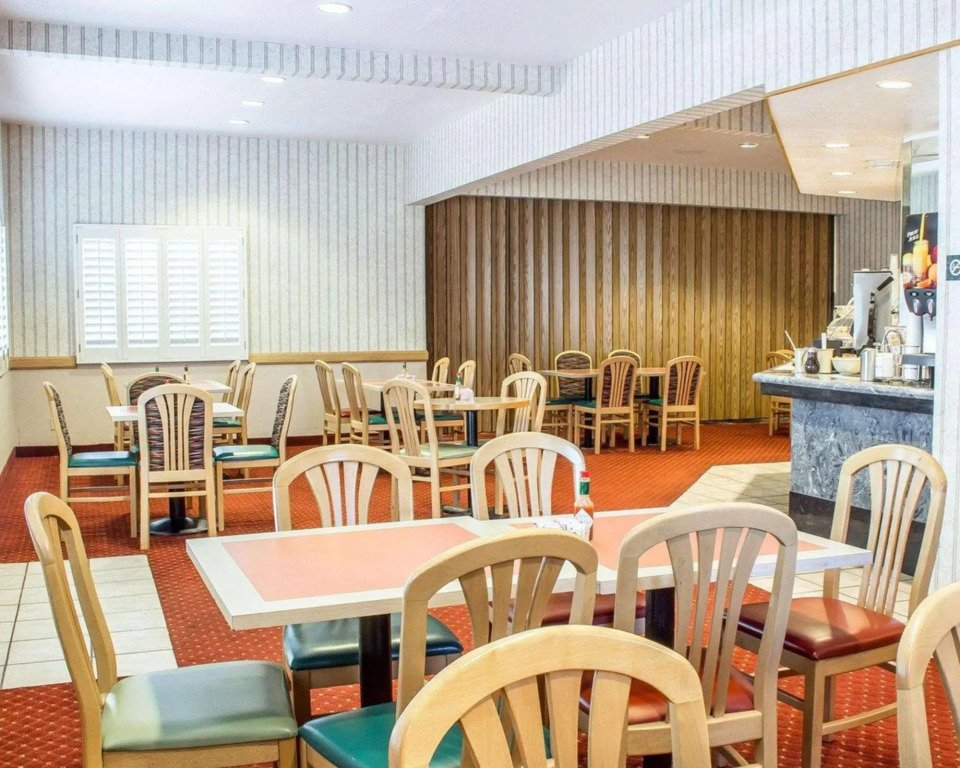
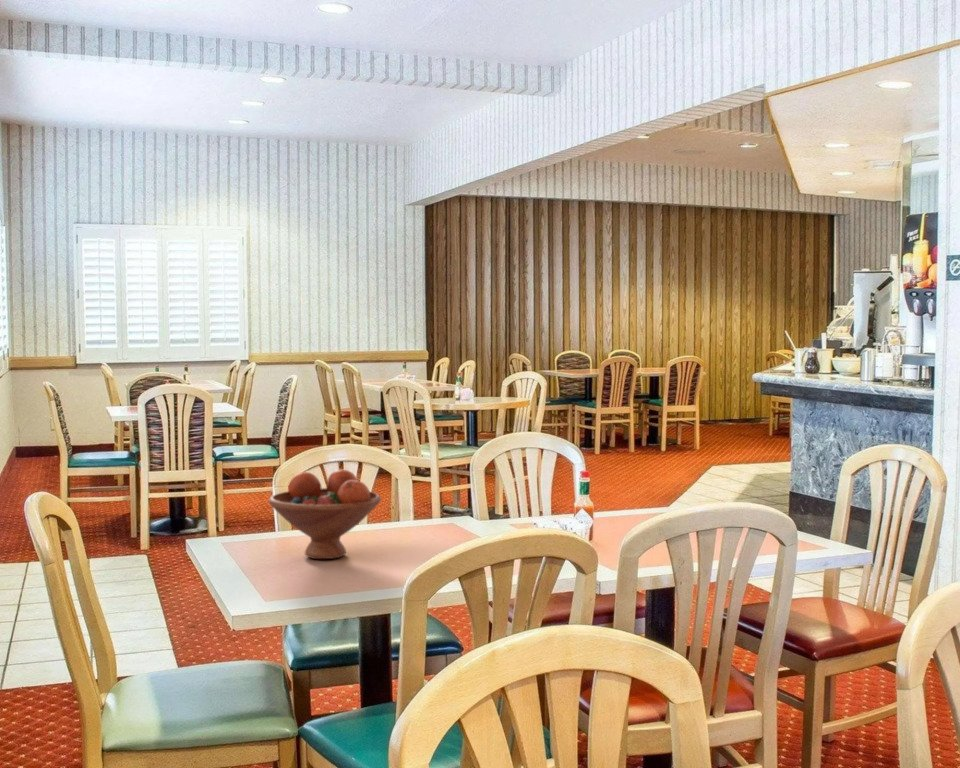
+ fruit bowl [268,469,382,560]
